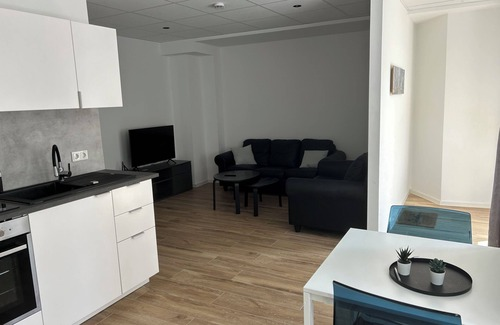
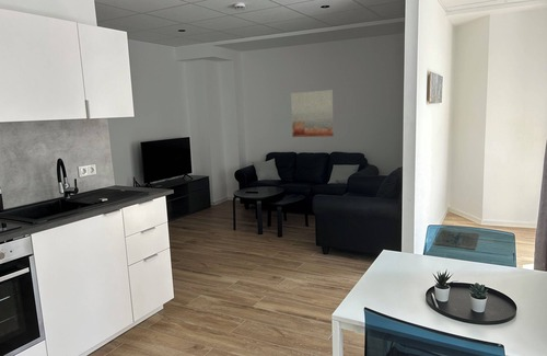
+ wall art [290,89,335,138]
